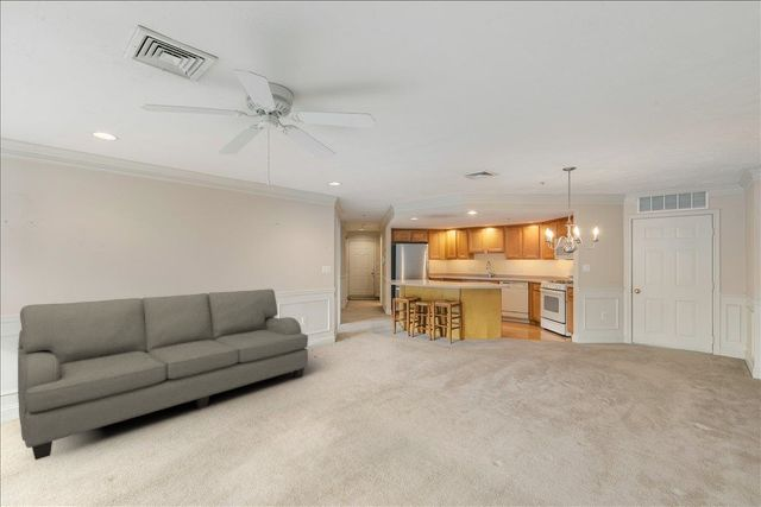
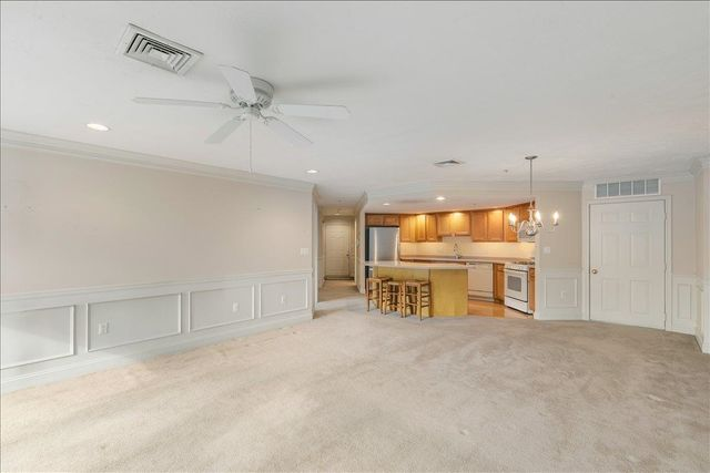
- sofa [17,289,309,461]
